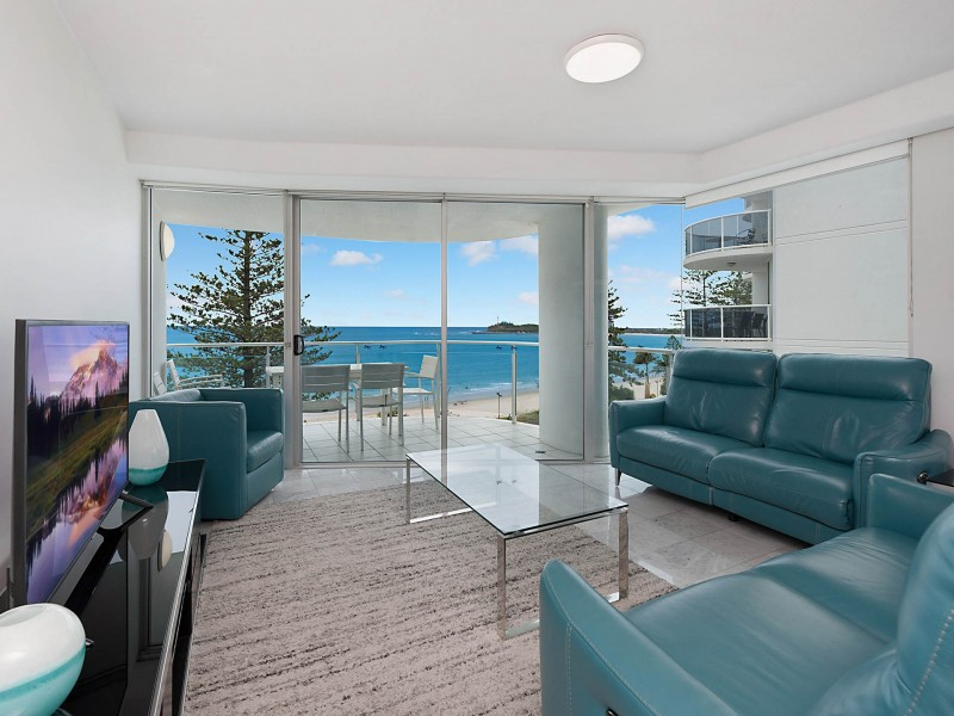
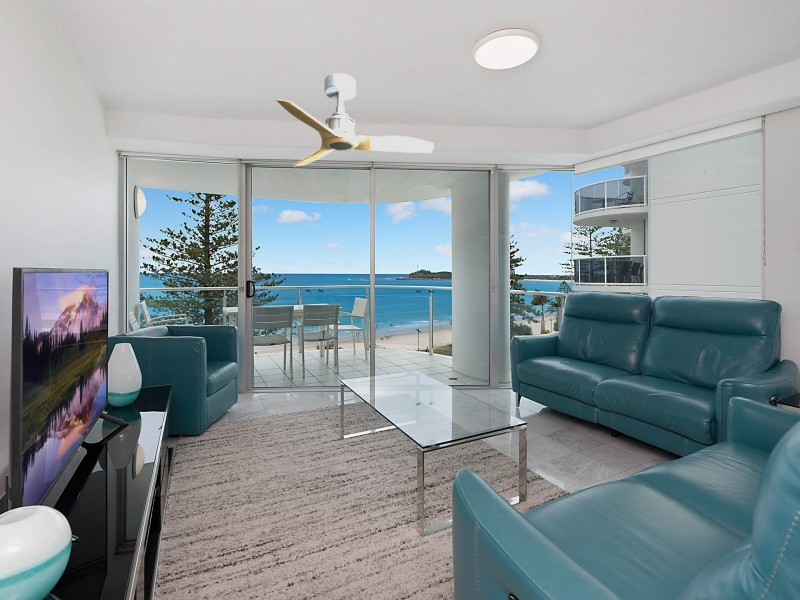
+ ceiling fan [276,72,435,168]
